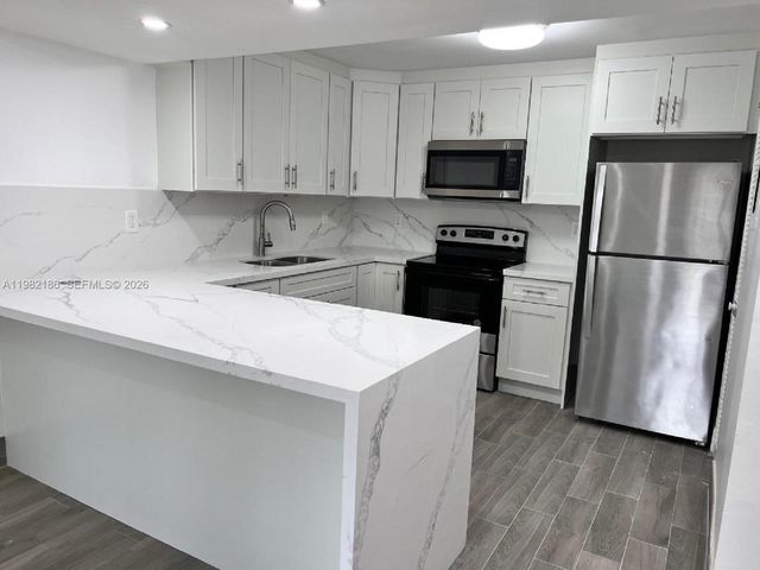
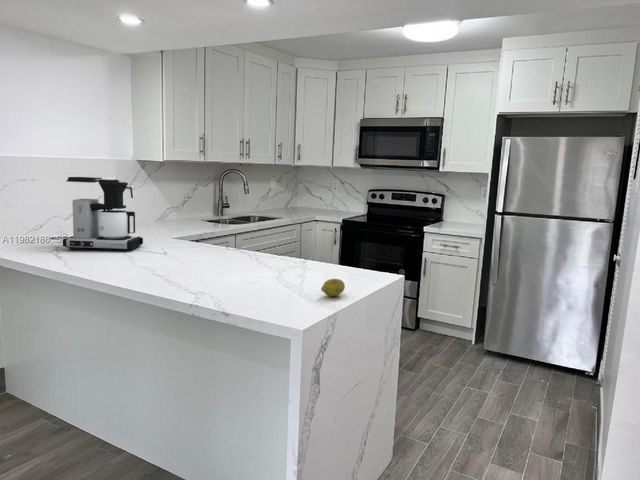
+ coffee maker [62,176,144,252]
+ fruit [320,278,346,297]
